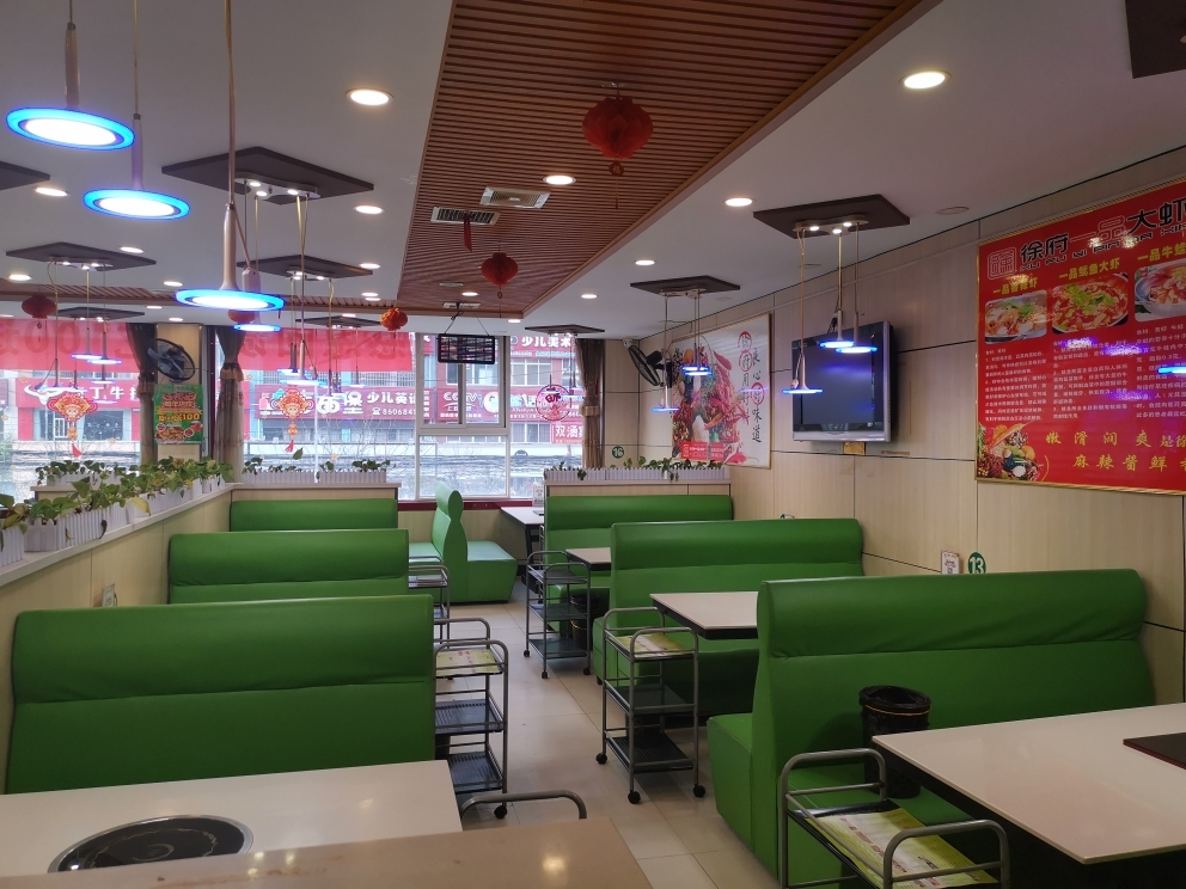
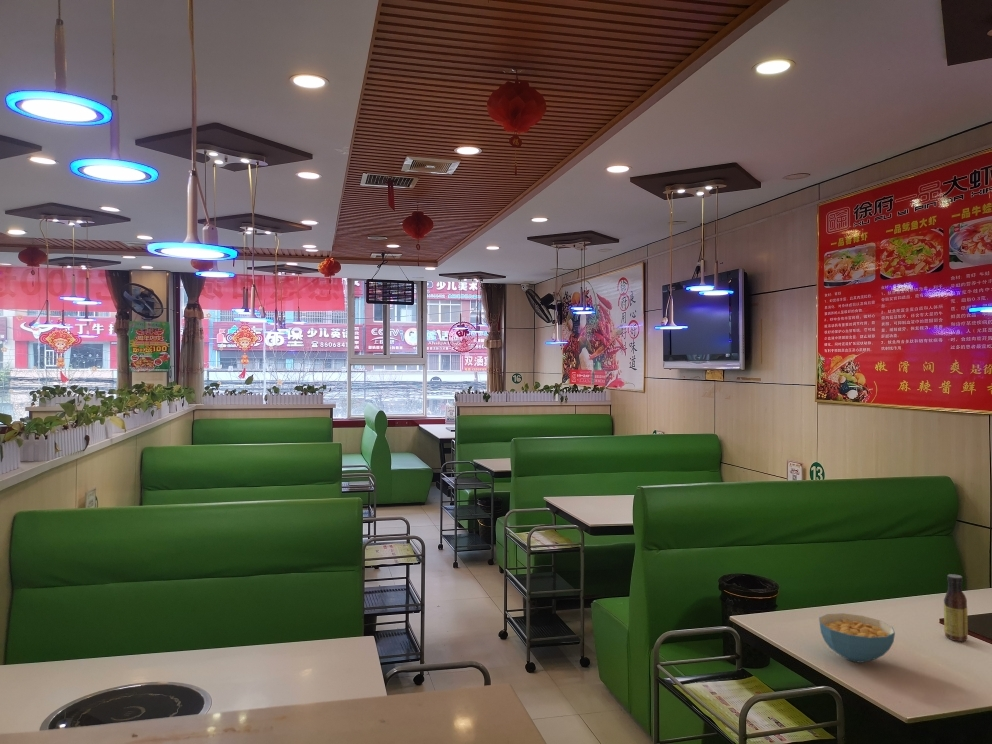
+ sauce bottle [943,573,969,642]
+ cereal bowl [818,612,896,664]
